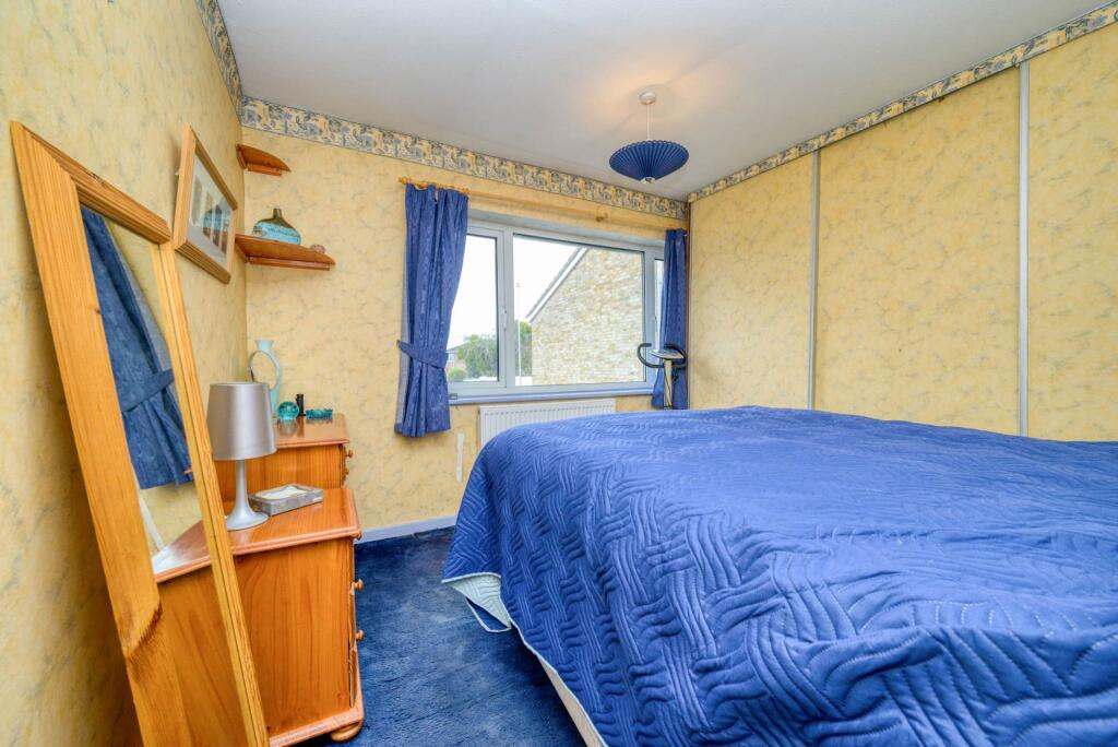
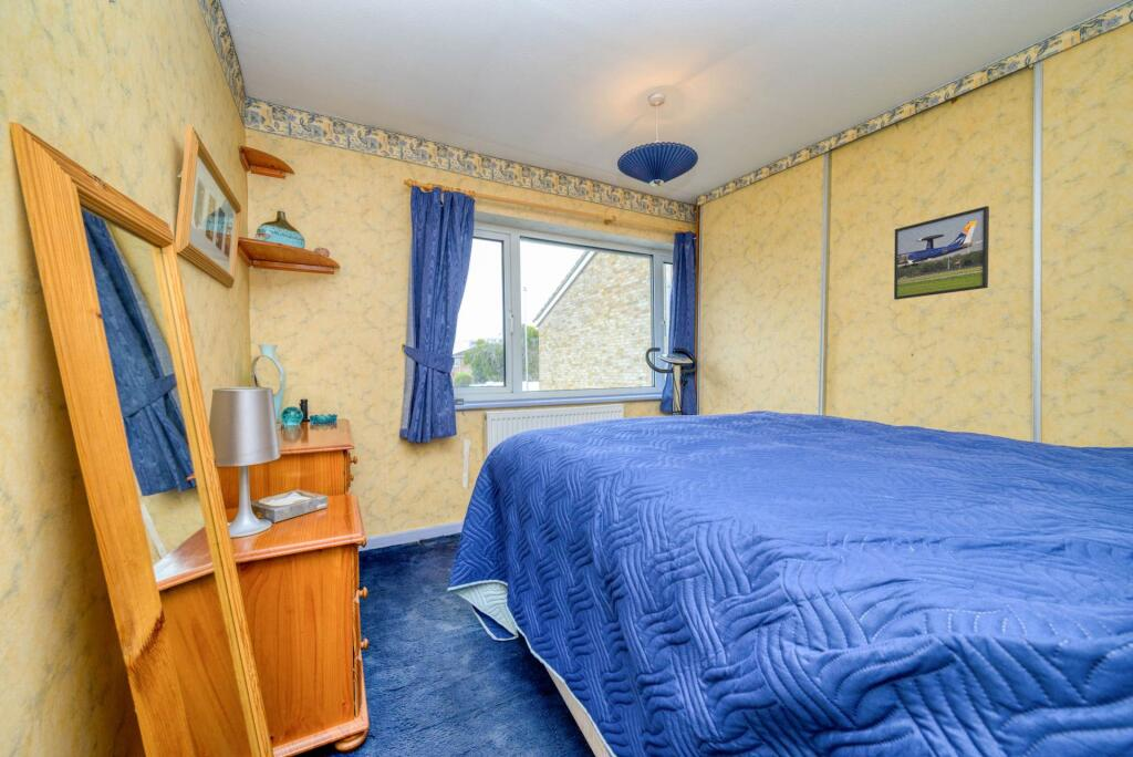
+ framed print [893,205,990,301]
